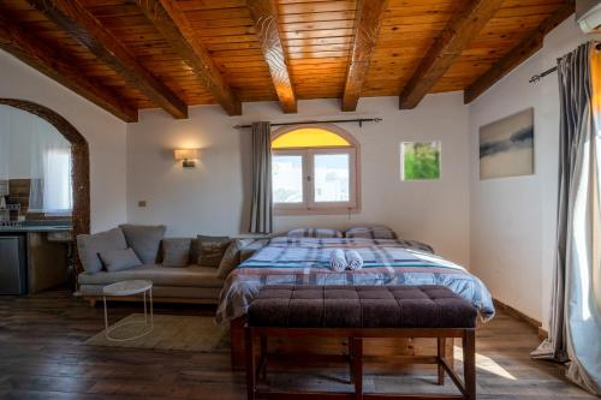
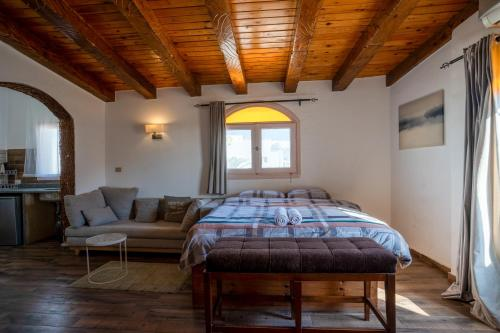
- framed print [399,141,442,181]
